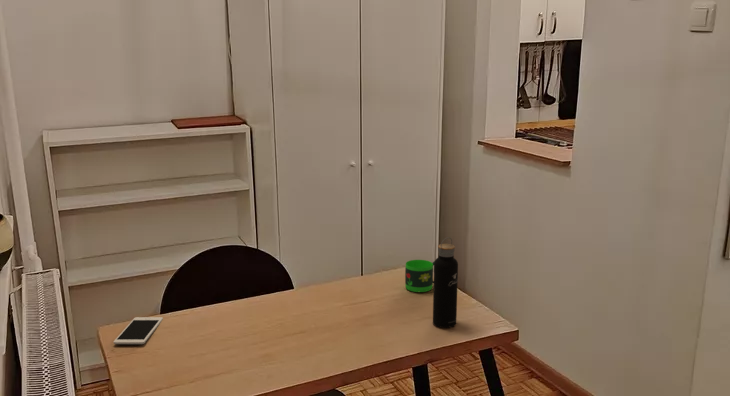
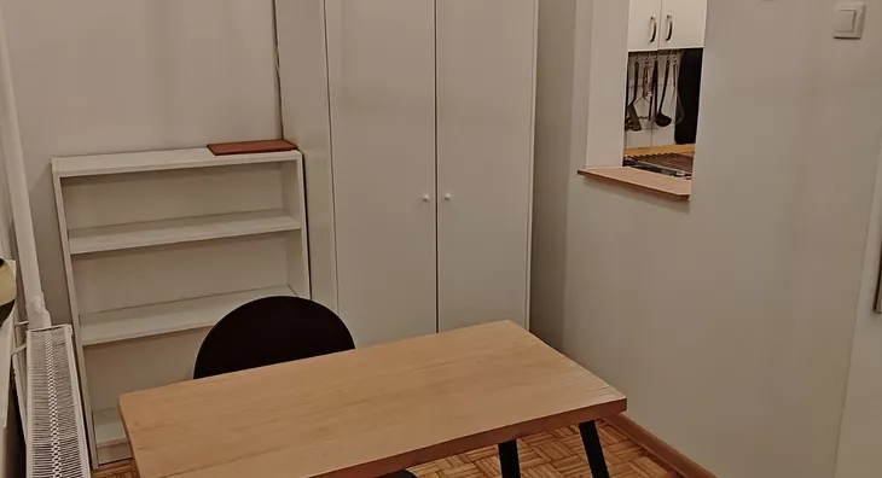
- mug [404,259,435,293]
- water bottle [432,236,459,329]
- cell phone [113,316,164,345]
